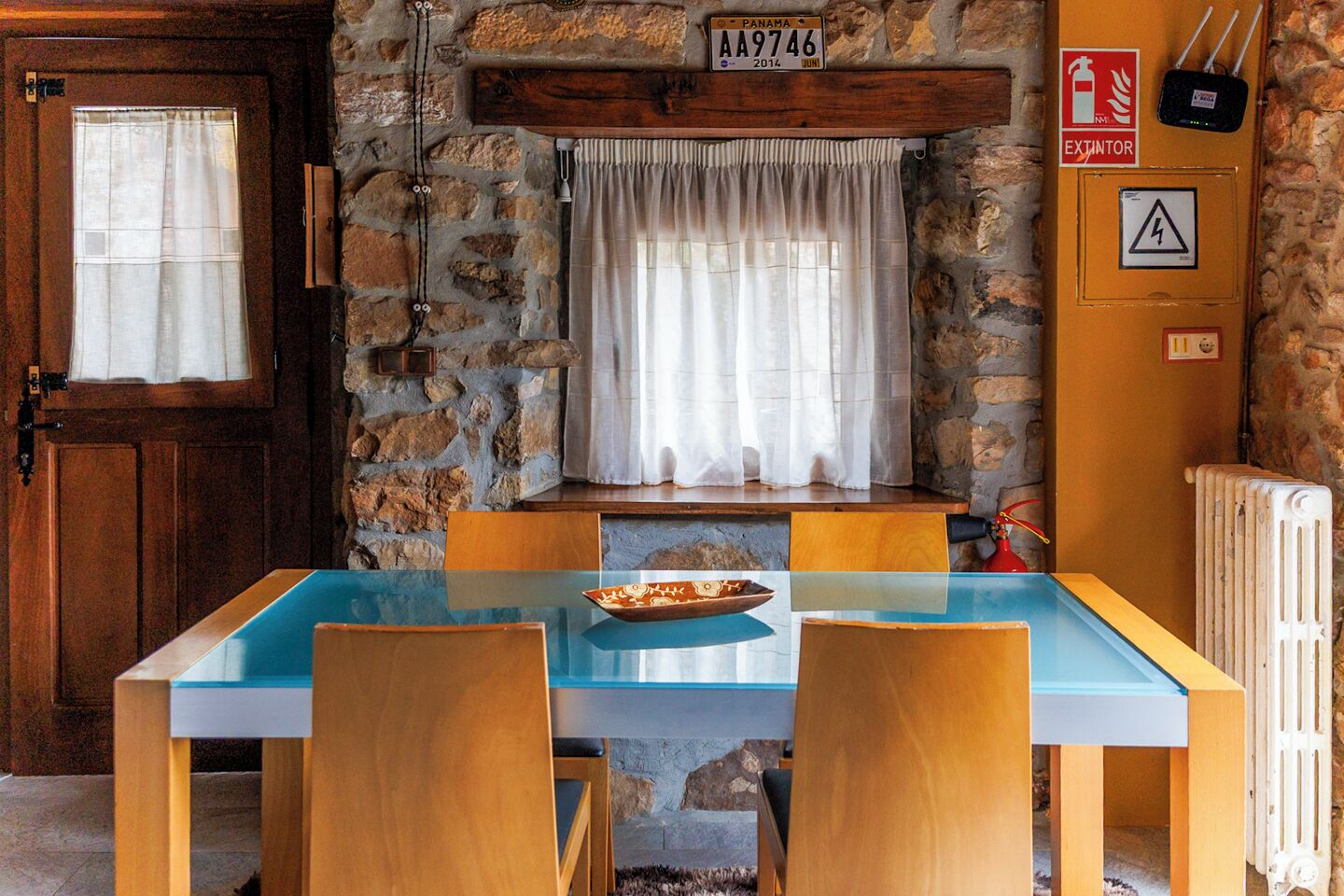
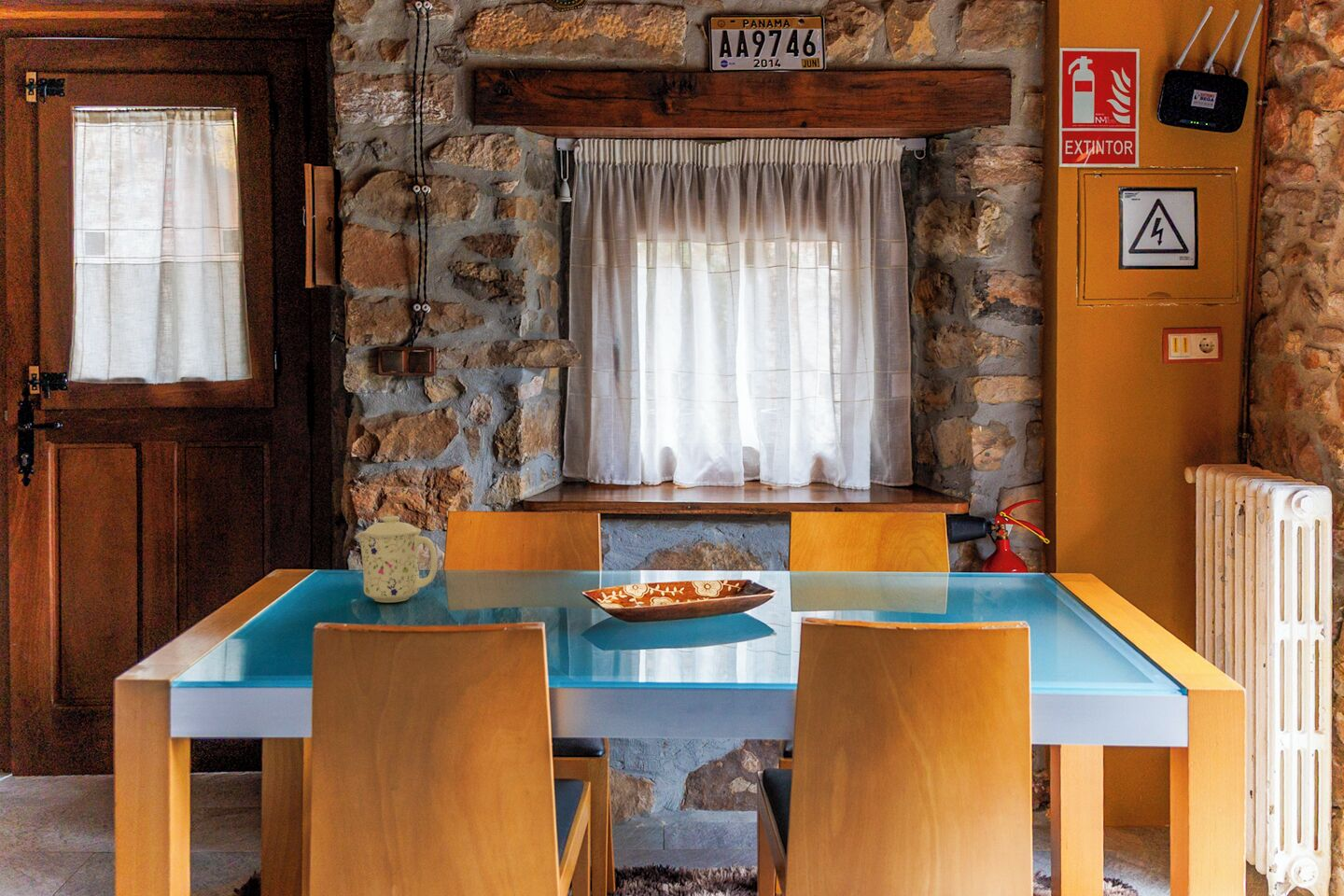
+ mug [354,515,438,604]
